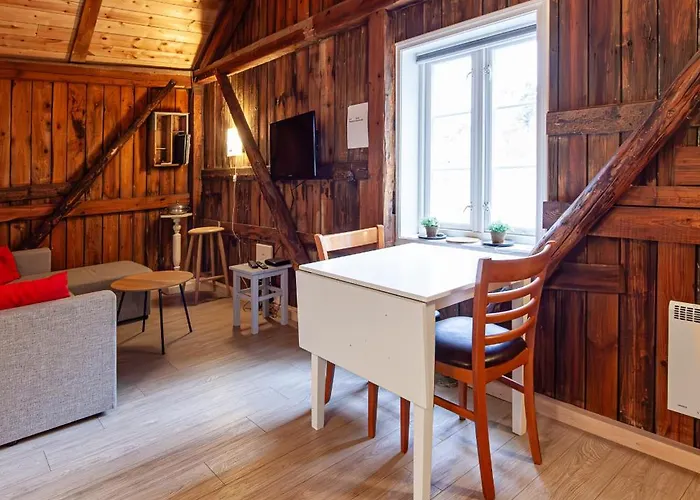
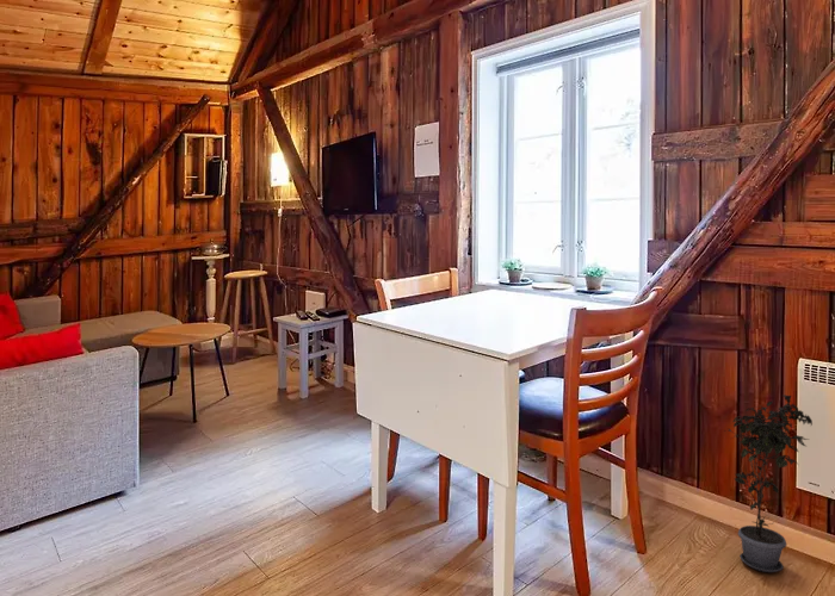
+ potted plant [723,395,814,573]
